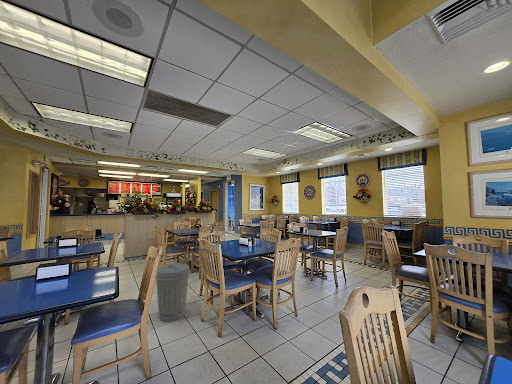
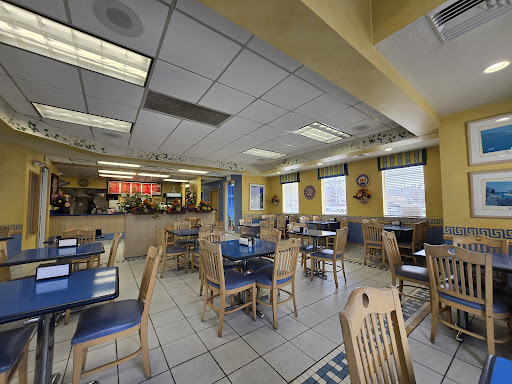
- trash can [155,262,191,323]
